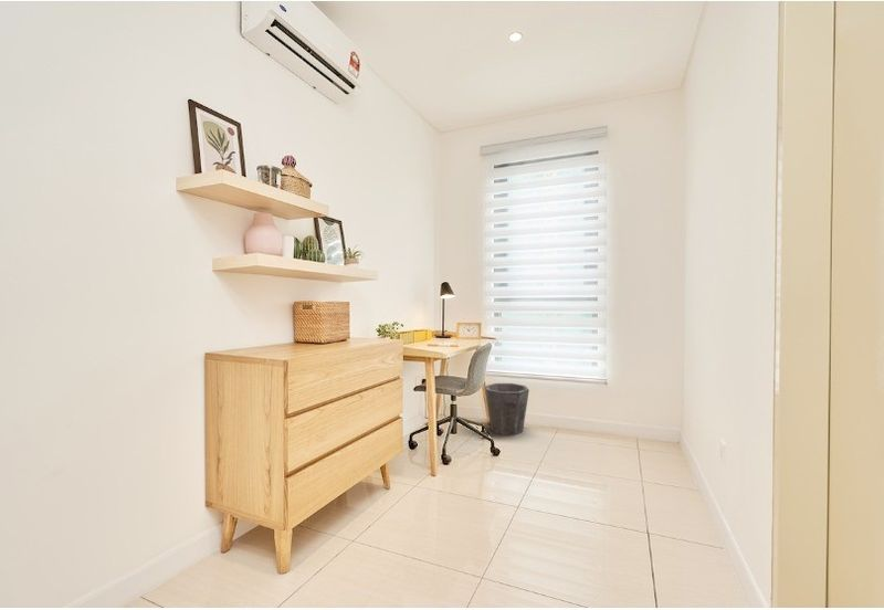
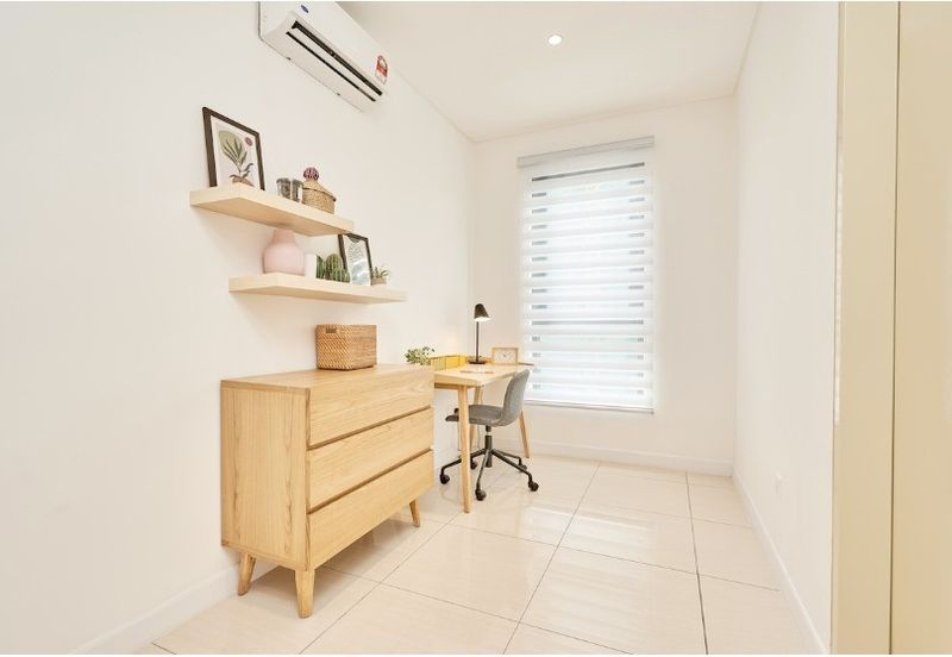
- waste bin [484,382,530,437]
